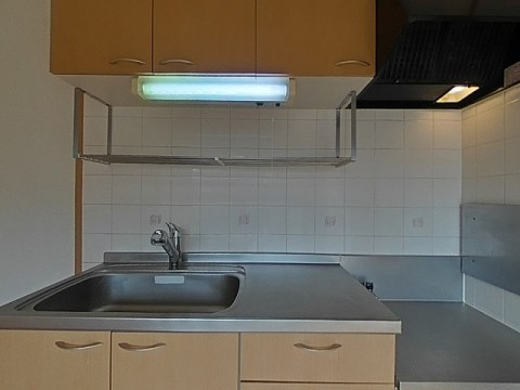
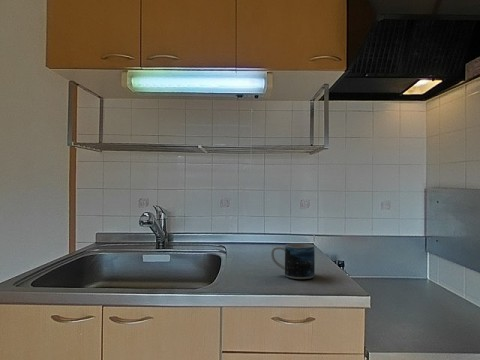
+ mug [270,243,316,280]
